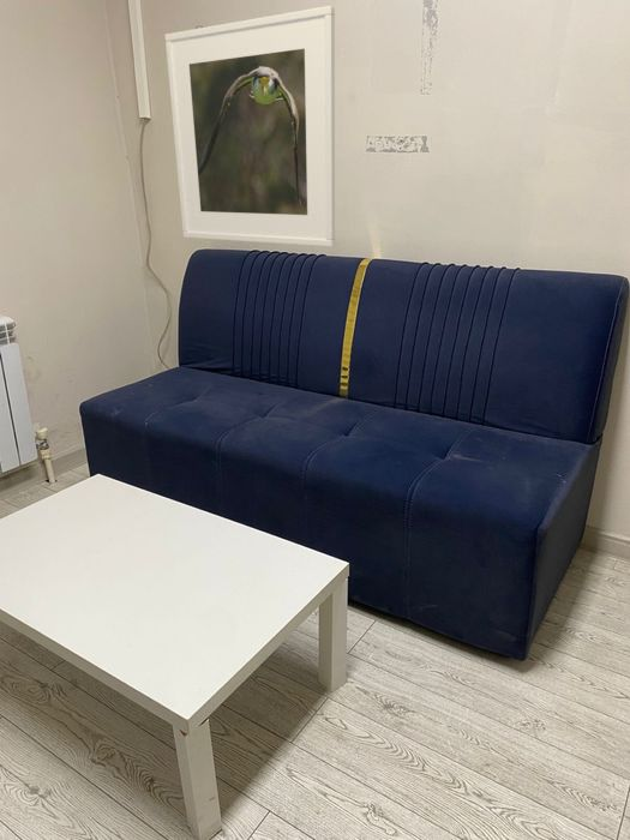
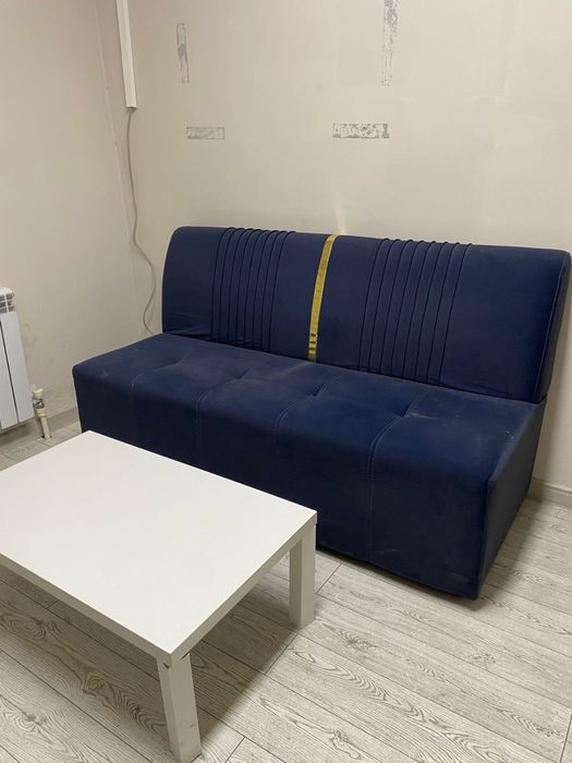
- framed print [164,5,336,248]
